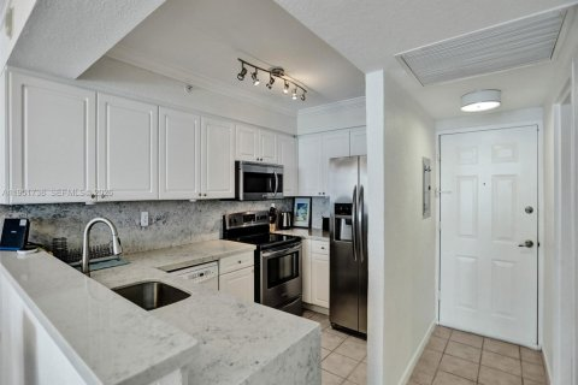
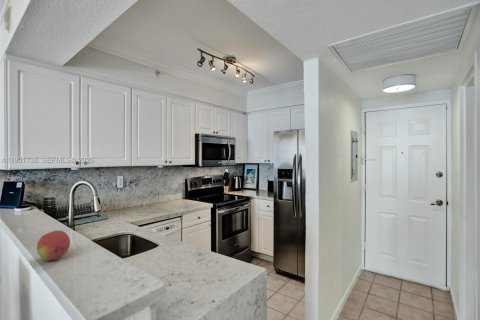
+ fruit [36,229,71,261]
